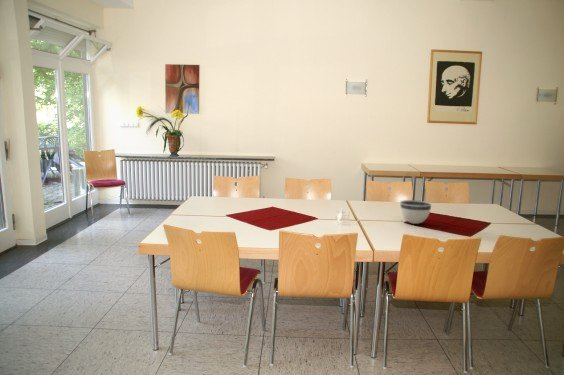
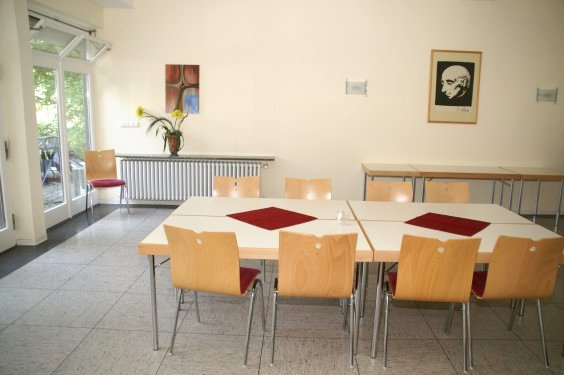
- bowl [399,199,432,225]
